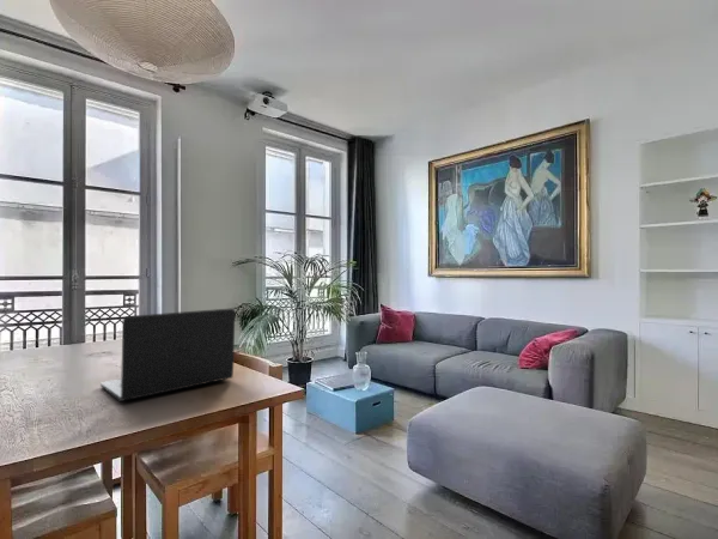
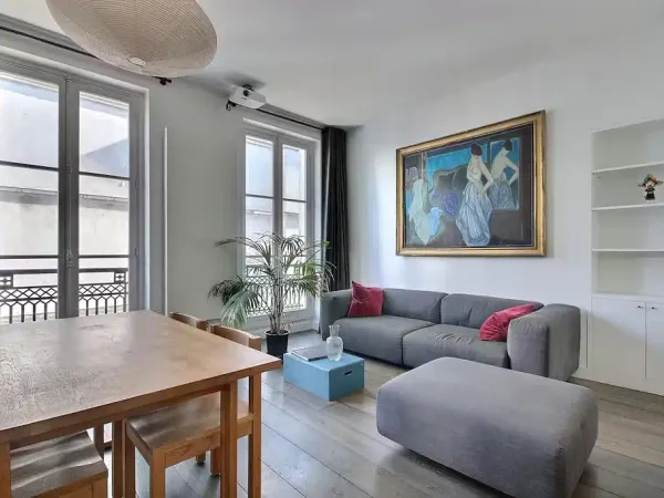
- laptop [99,308,236,402]
